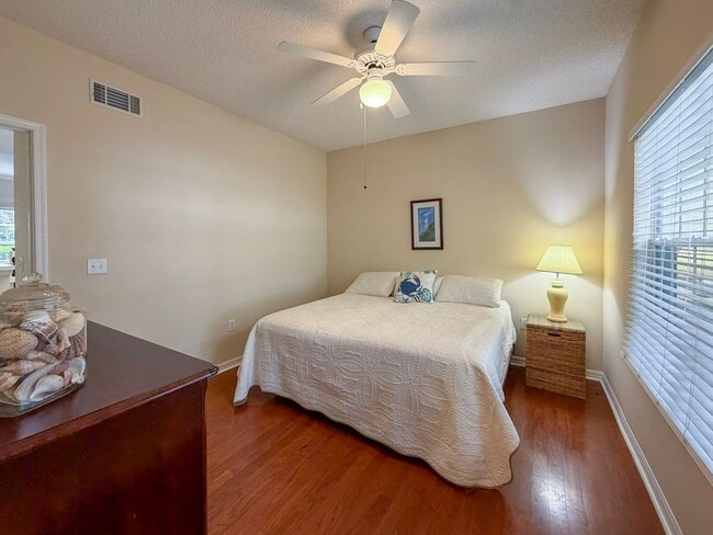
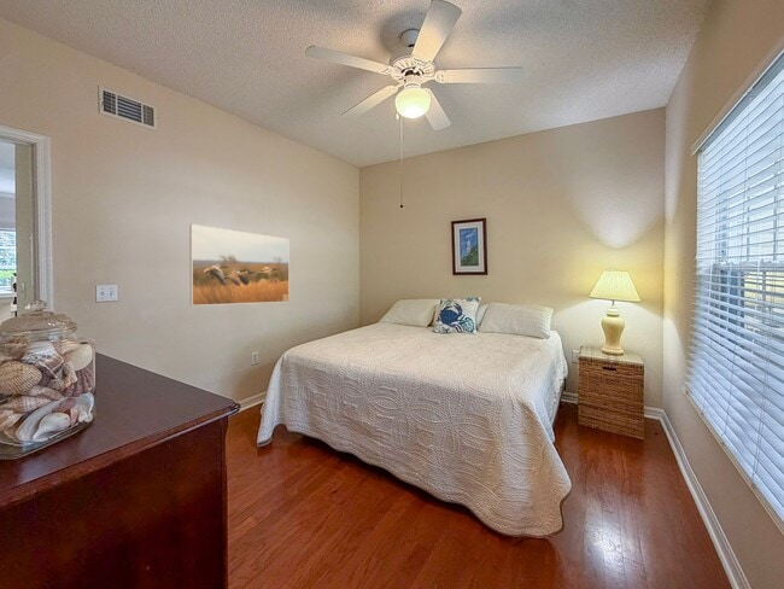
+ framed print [188,223,291,307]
